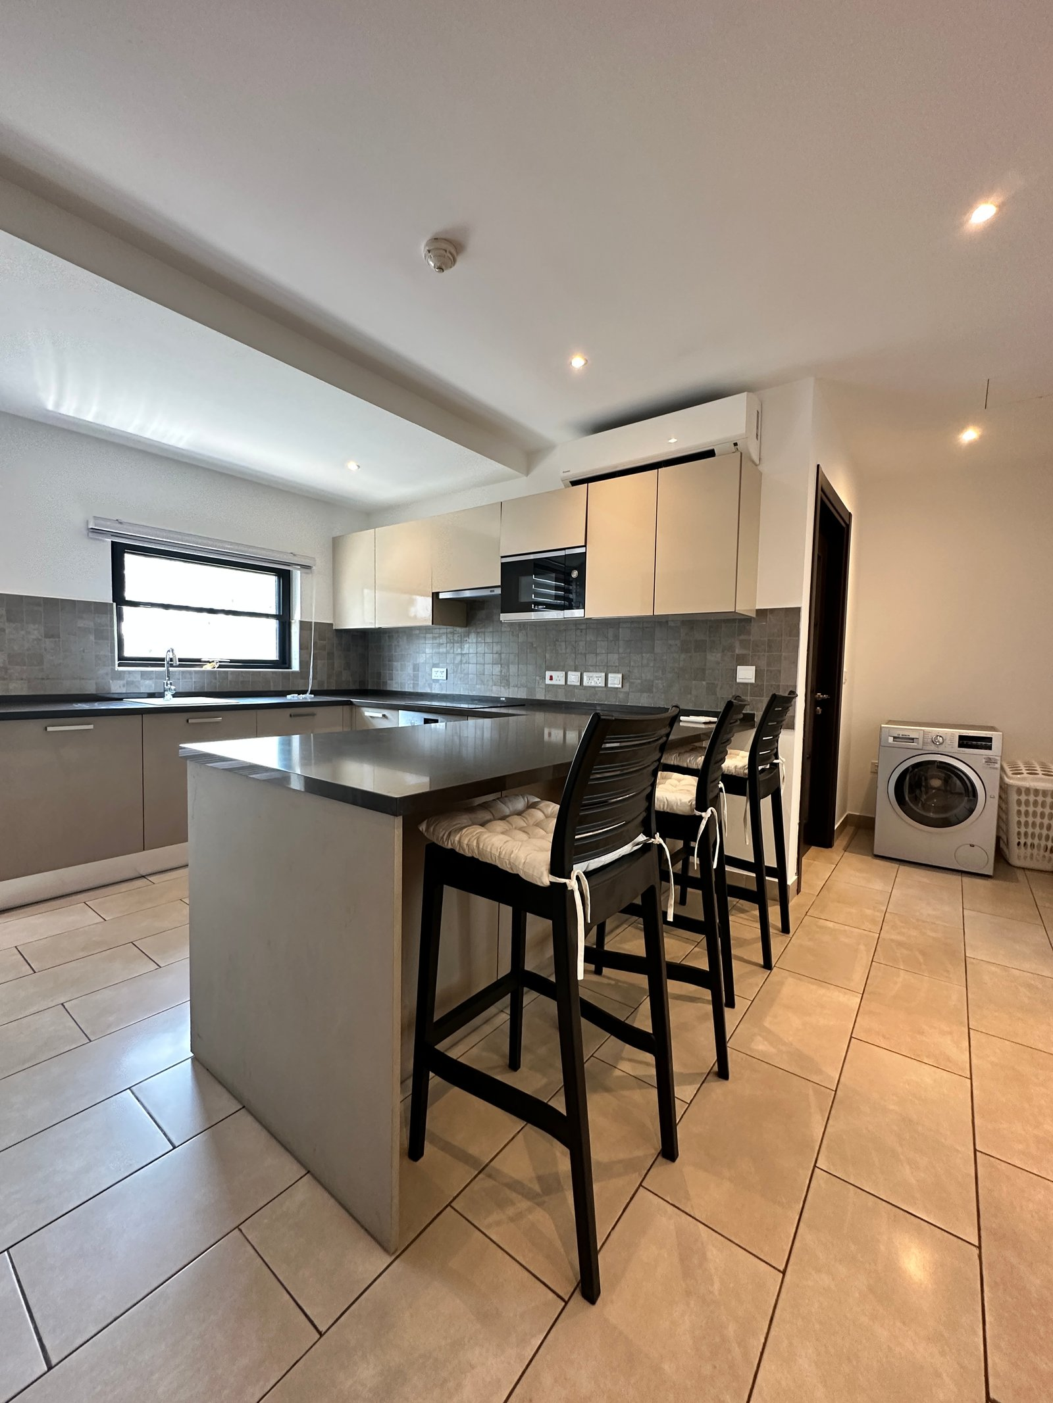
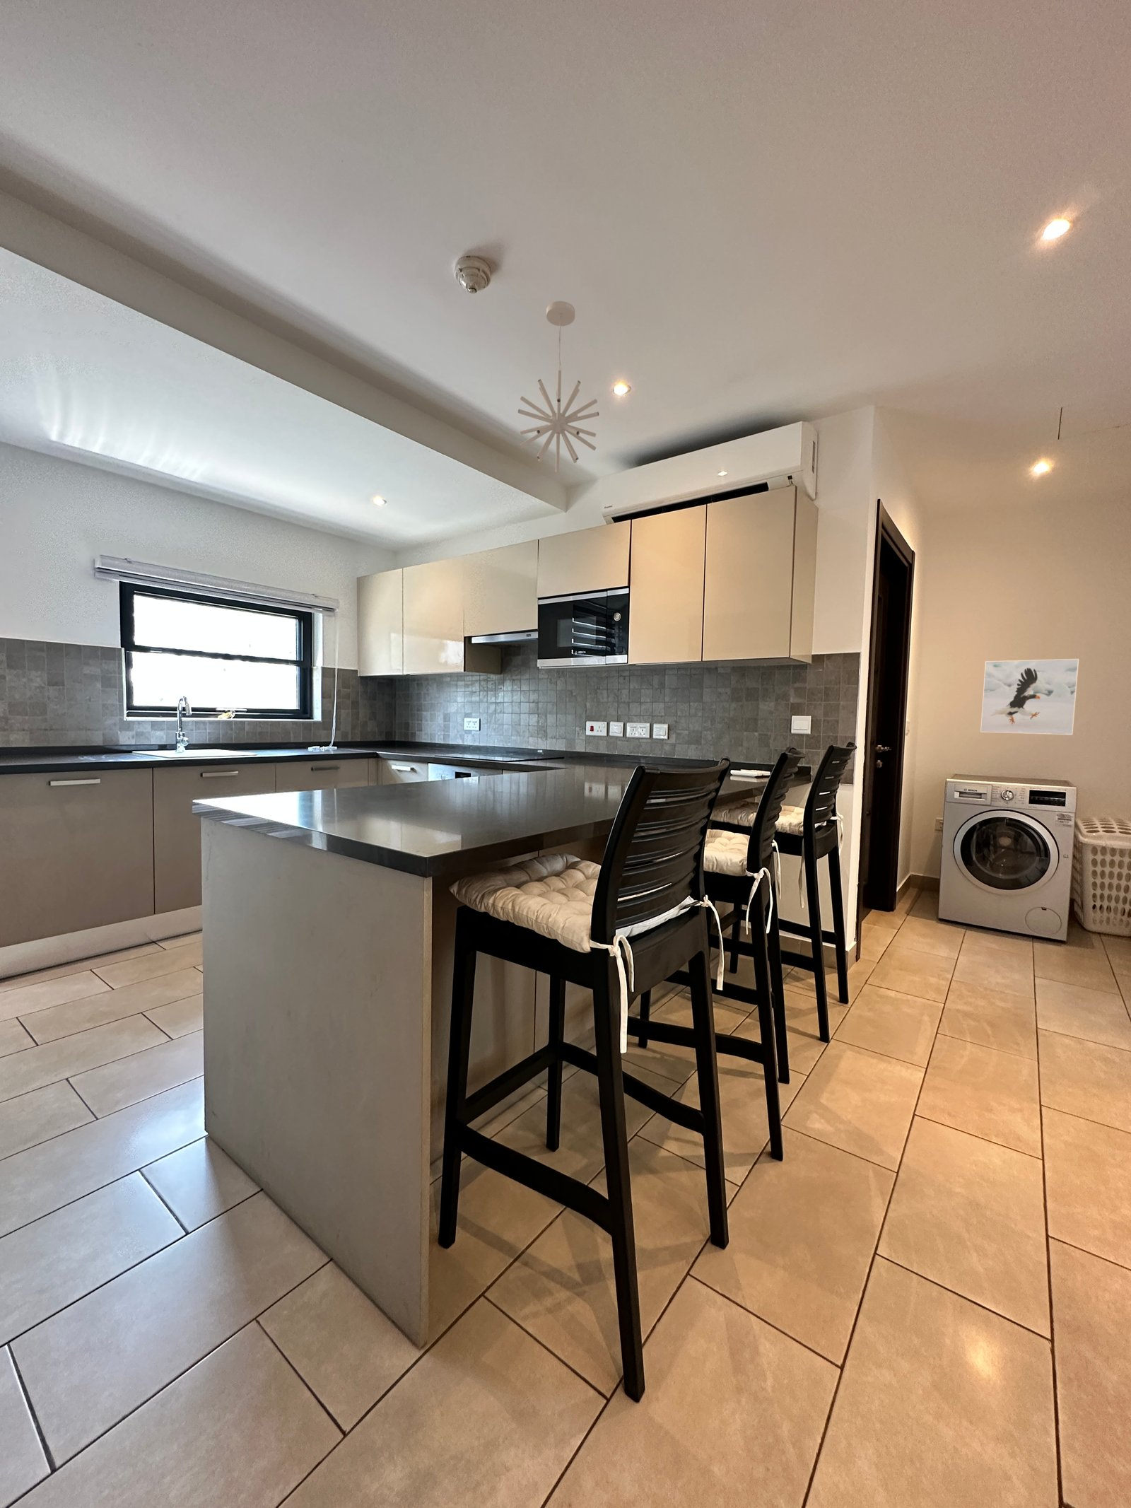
+ pendant light [518,301,600,473]
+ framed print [980,658,1080,736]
